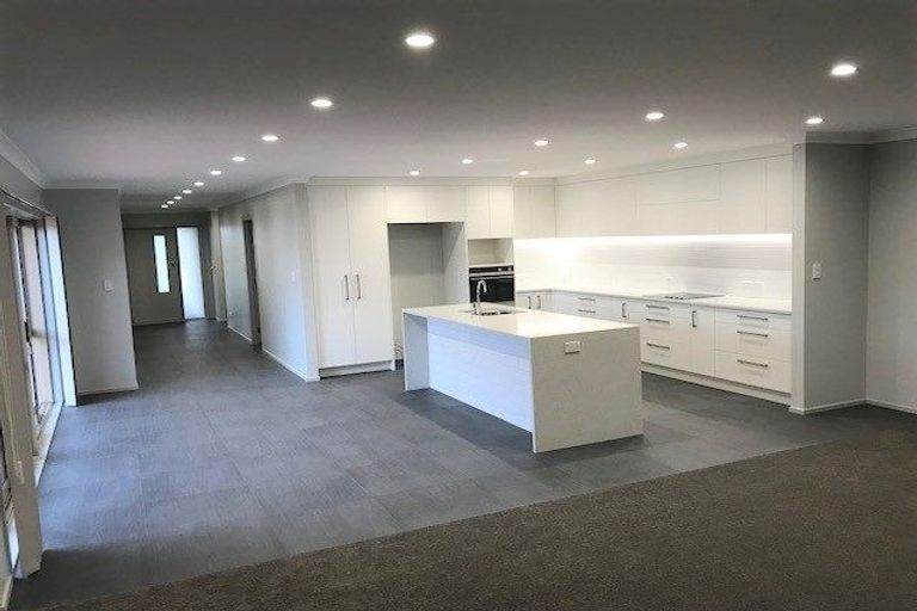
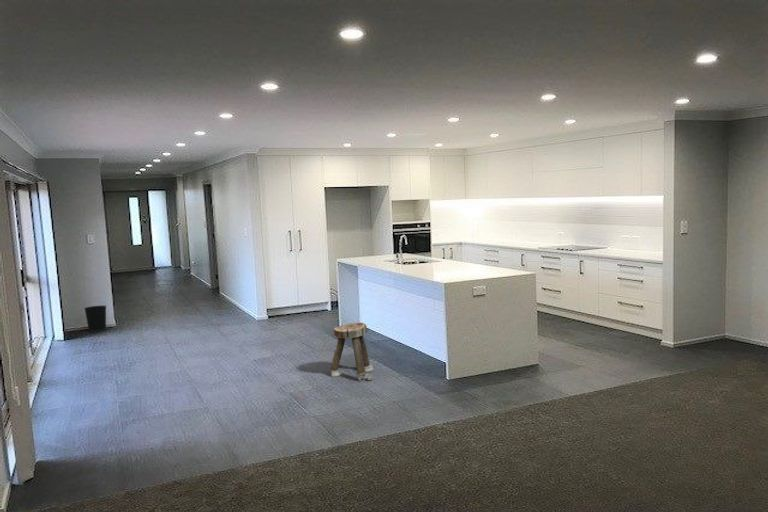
+ wastebasket [83,305,107,333]
+ stool [330,322,375,382]
